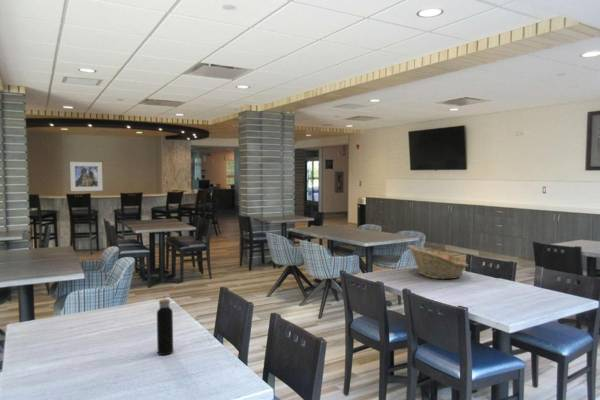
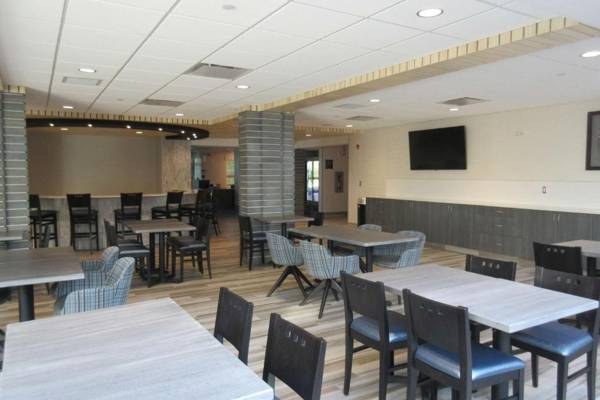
- fruit basket [407,244,469,280]
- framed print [69,161,104,192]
- water bottle [156,294,174,356]
